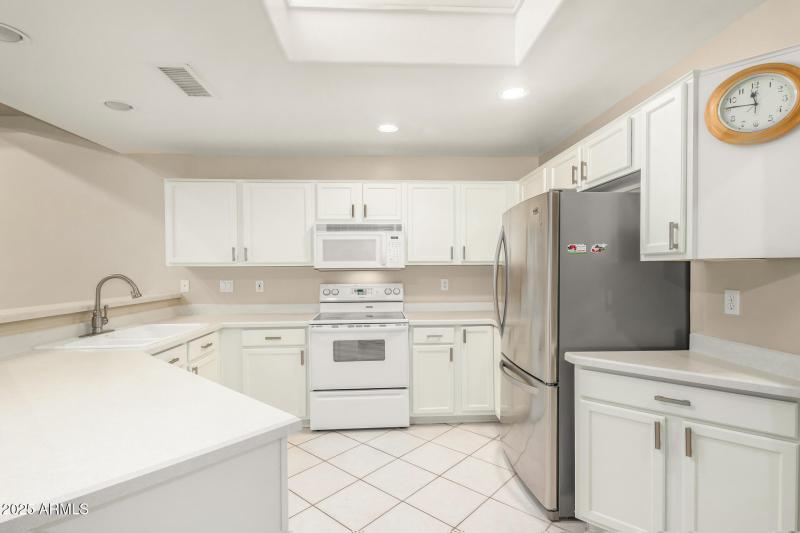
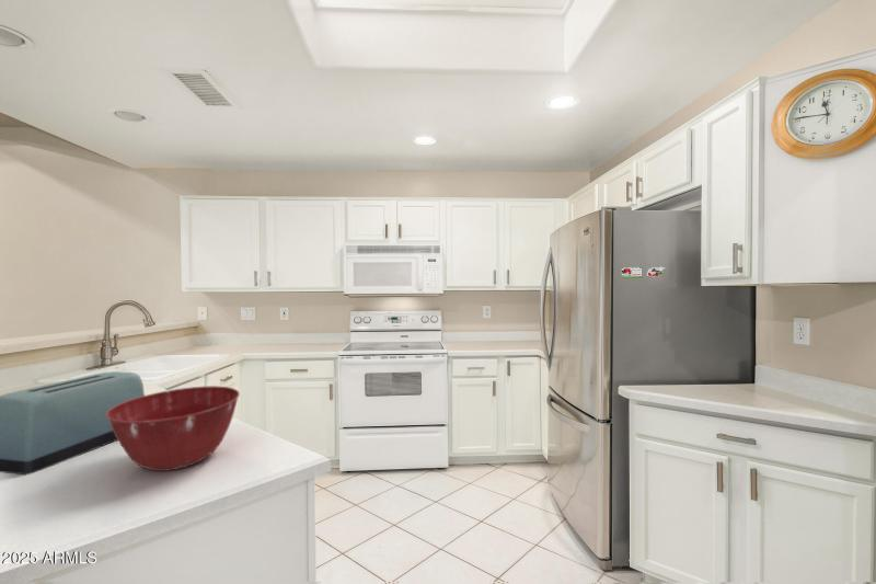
+ toaster [0,370,146,476]
+ mixing bowl [106,385,241,472]
